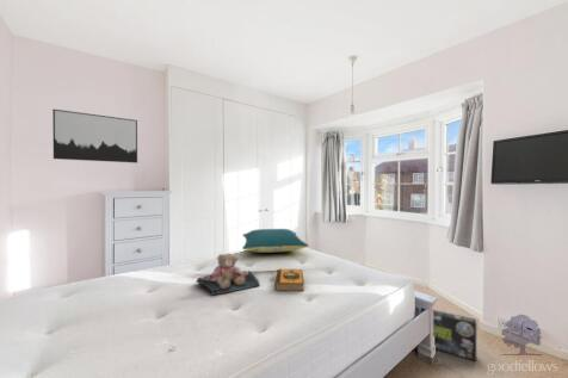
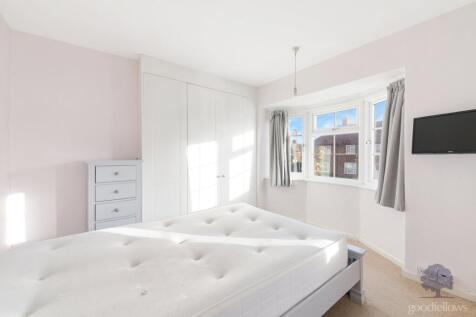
- box [432,309,477,362]
- hardback book [273,268,305,292]
- teddy bear [195,253,261,297]
- wall art [51,109,138,165]
- pillow [241,228,310,254]
